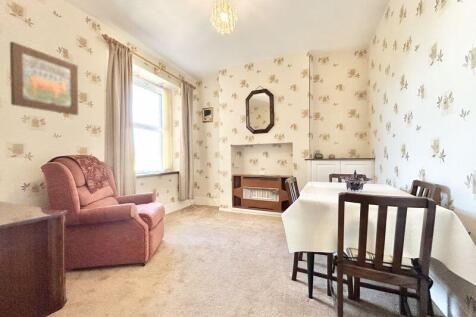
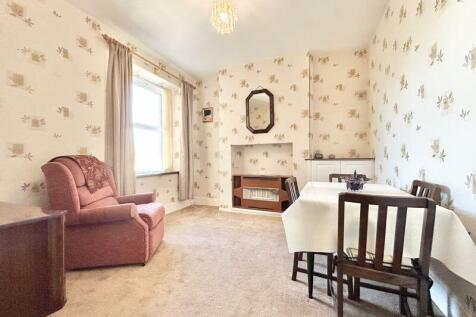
- wall art [9,41,79,116]
